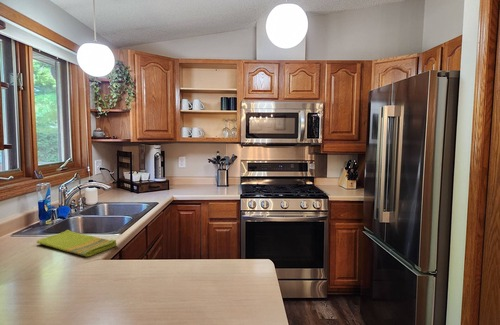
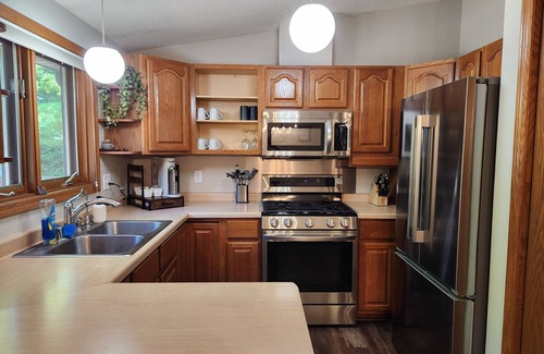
- dish towel [36,229,118,258]
